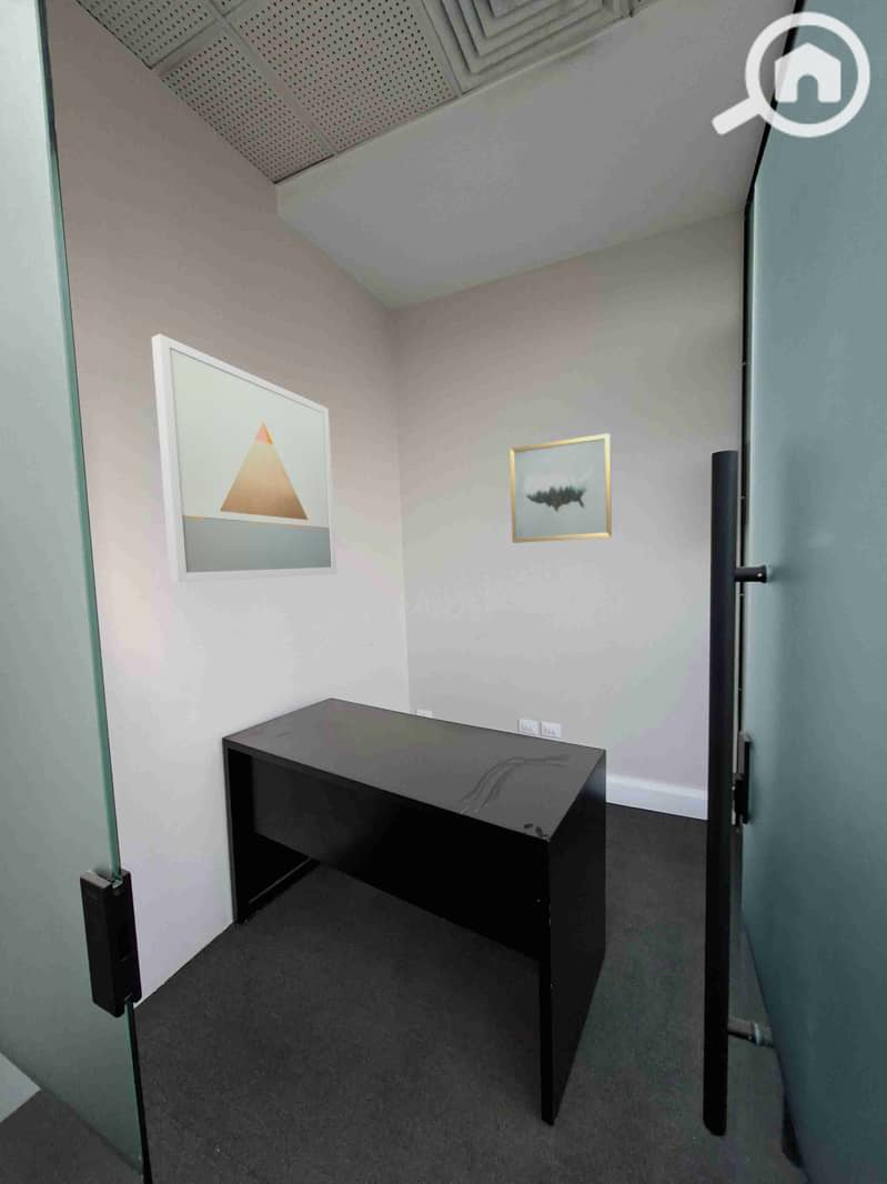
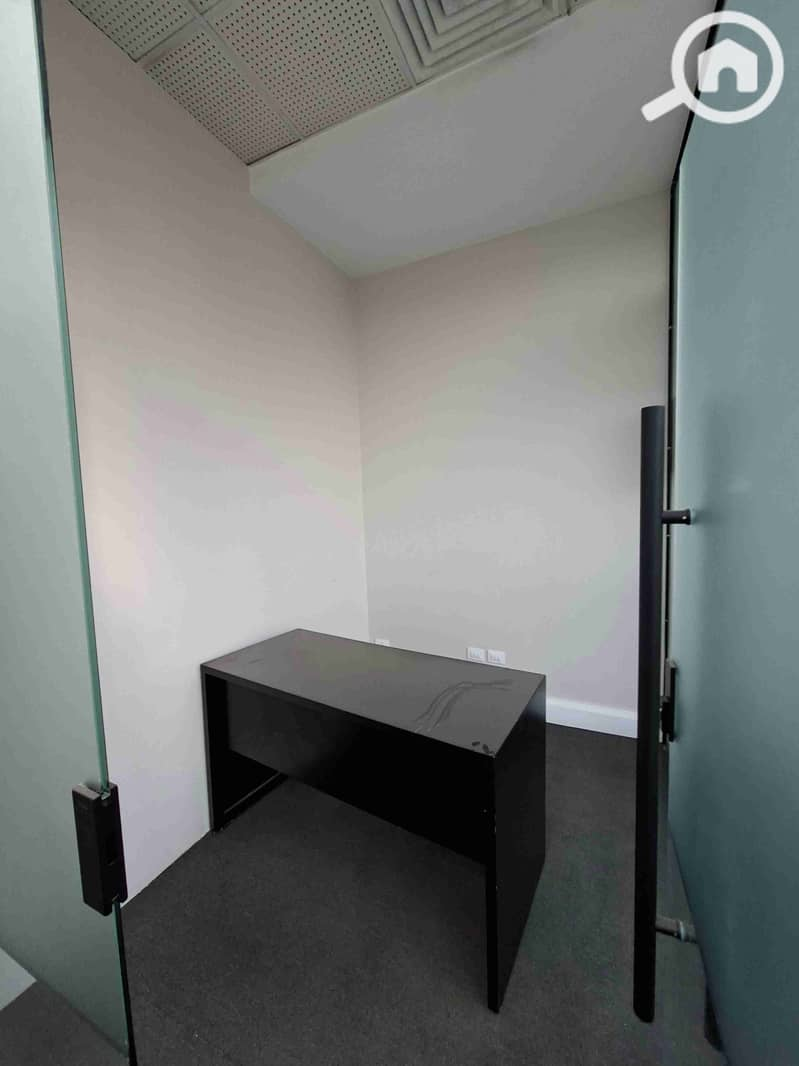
- wall art [508,432,613,544]
- wall art [151,333,337,583]
